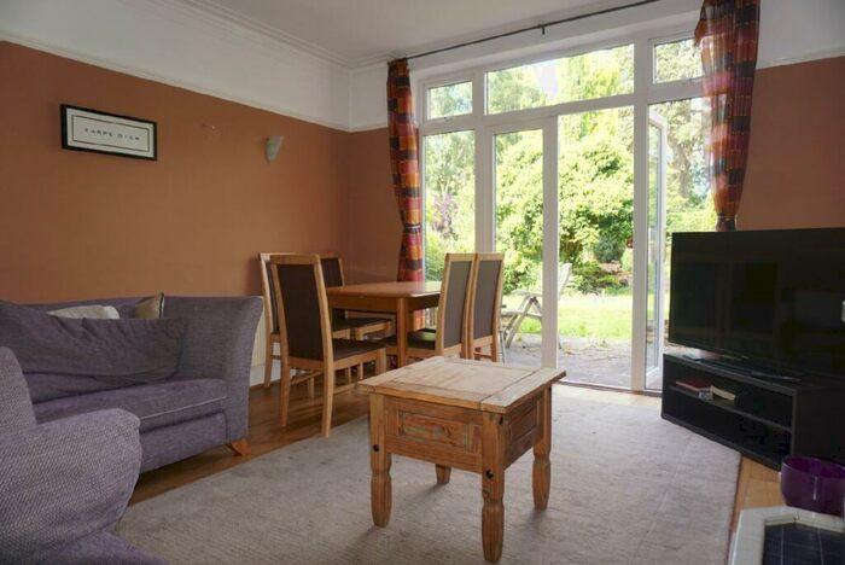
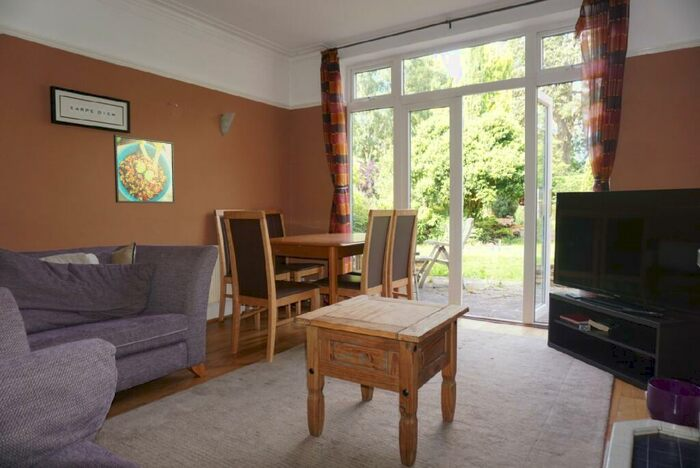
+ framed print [113,134,176,204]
